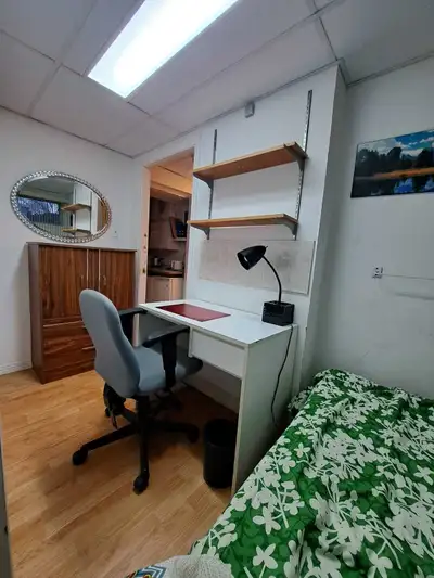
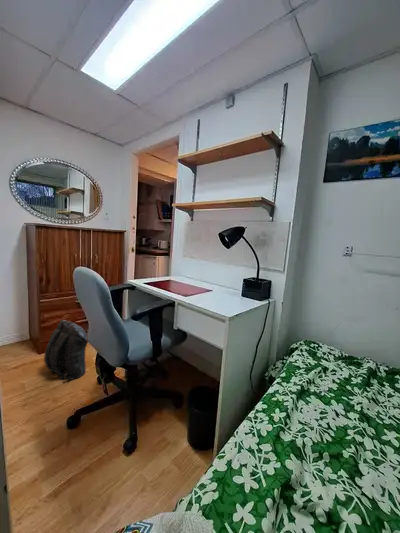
+ backpack [43,319,89,381]
